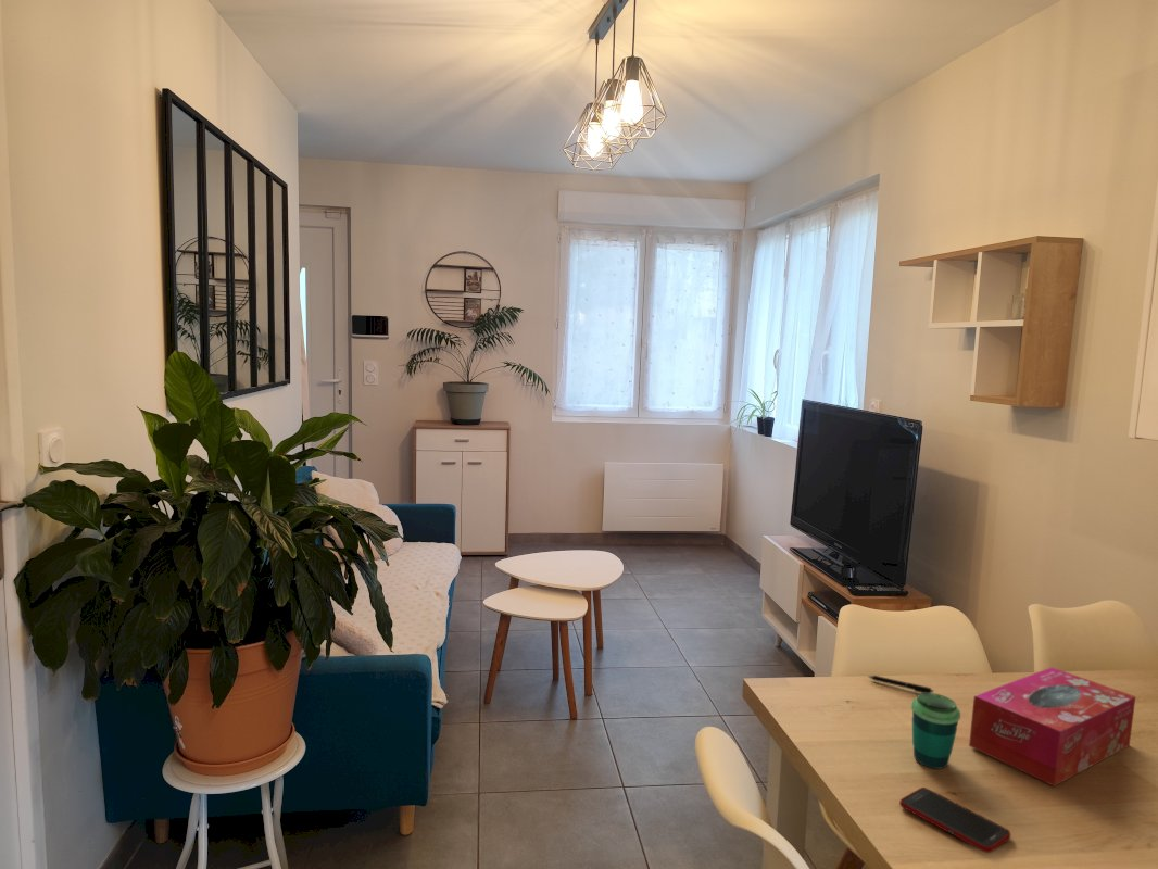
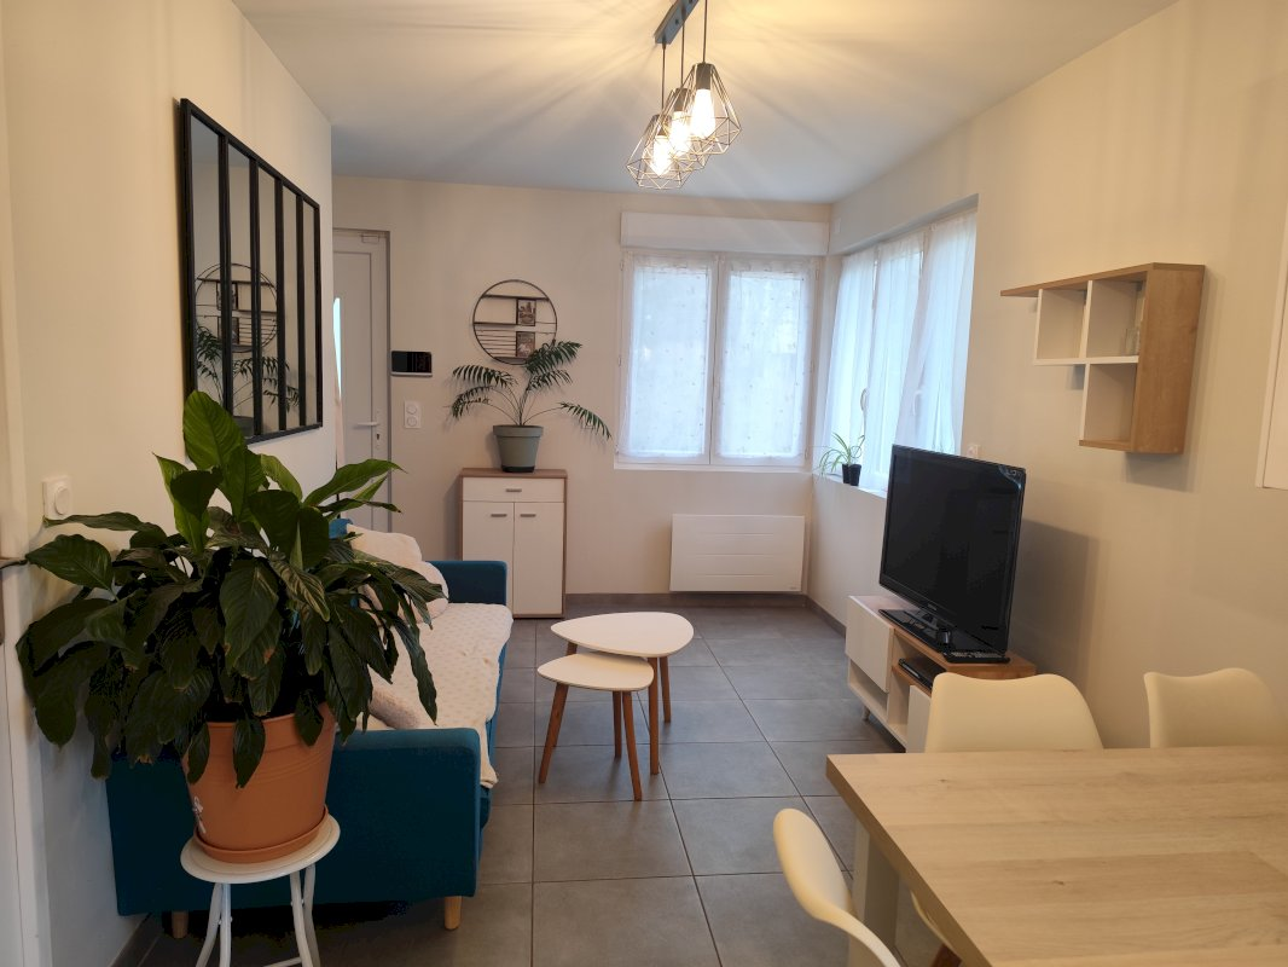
- cell phone [898,786,1011,854]
- cup [910,692,961,770]
- pen [866,675,934,694]
- tissue box [968,666,1136,788]
